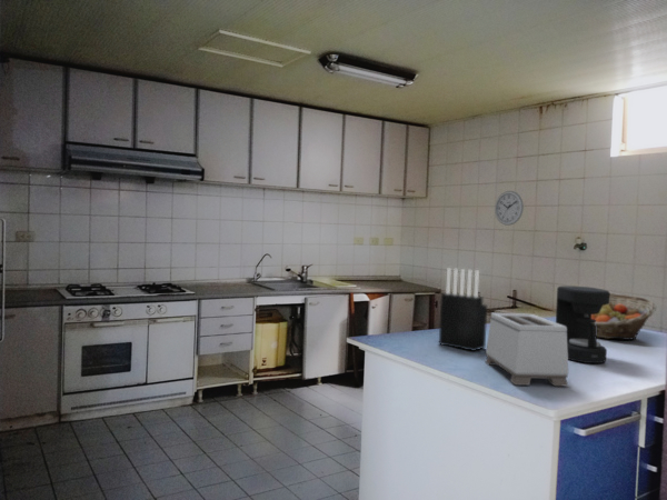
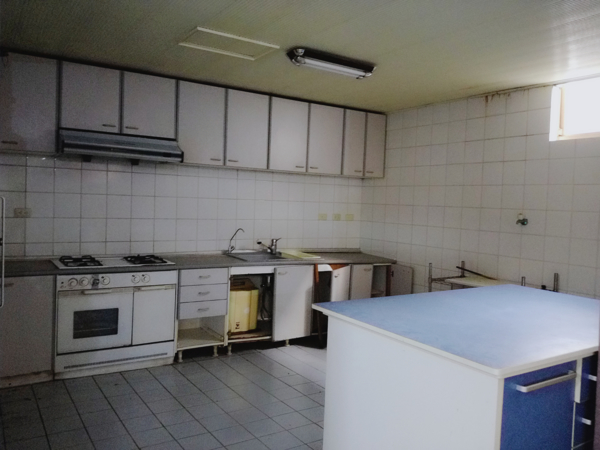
- toaster [484,312,569,387]
- knife block [438,267,488,352]
- fruit basket [591,292,657,341]
- wall clock [494,190,525,227]
- coffee maker [555,286,611,364]
